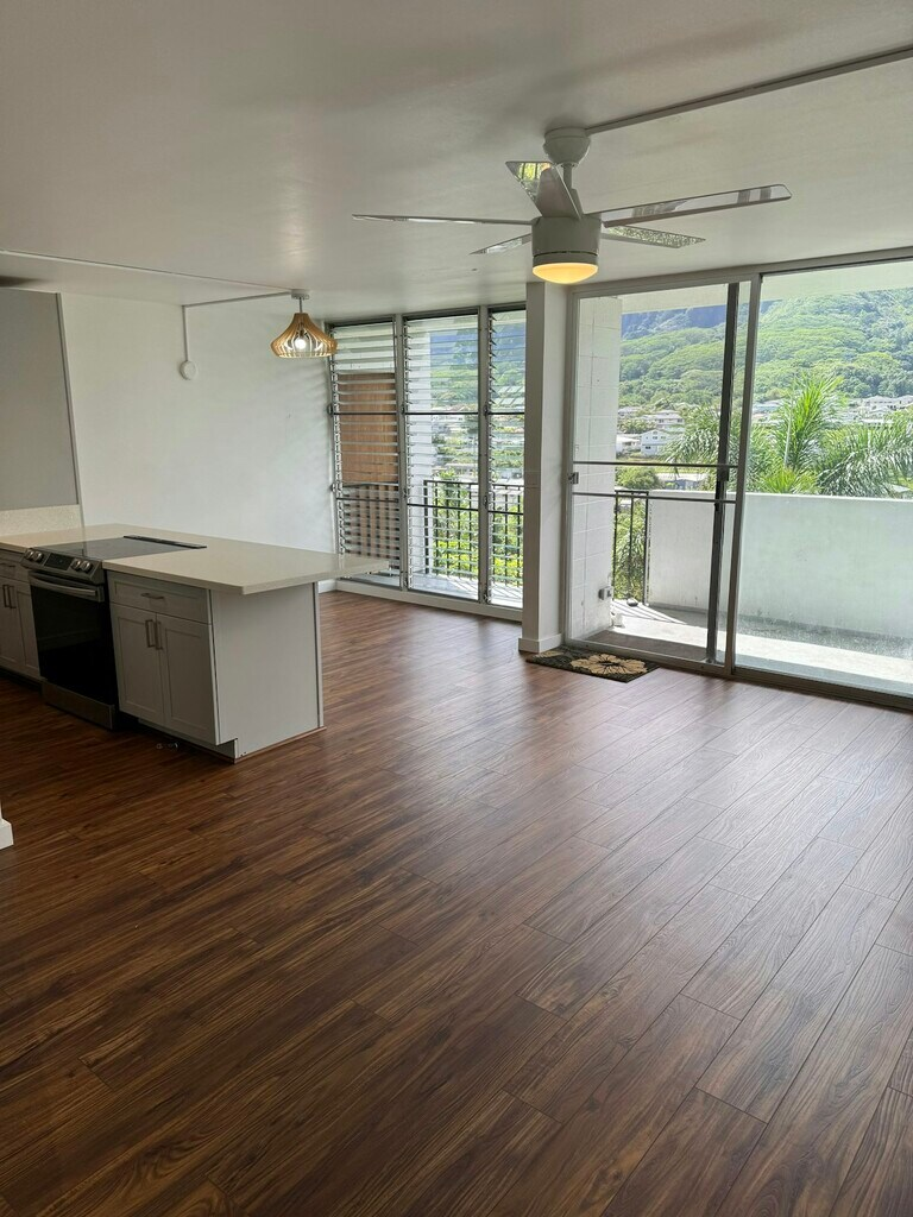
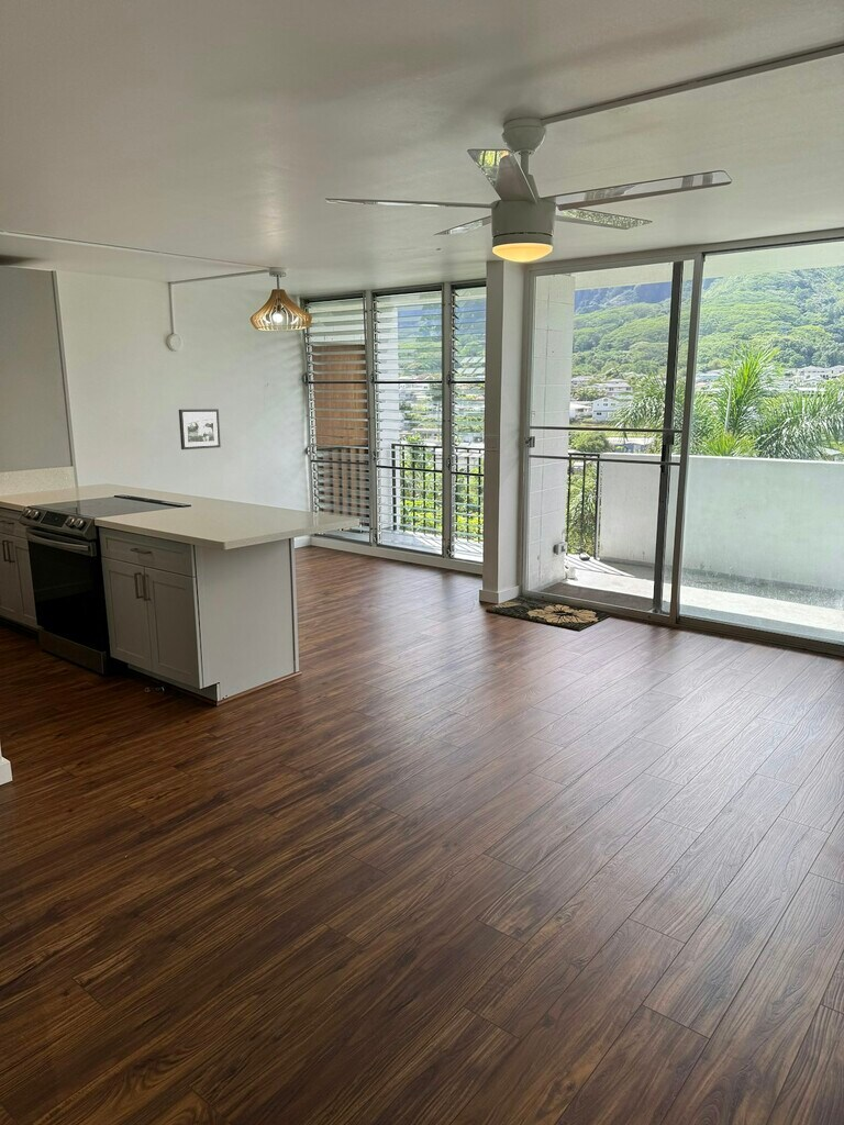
+ picture frame [178,408,222,450]
